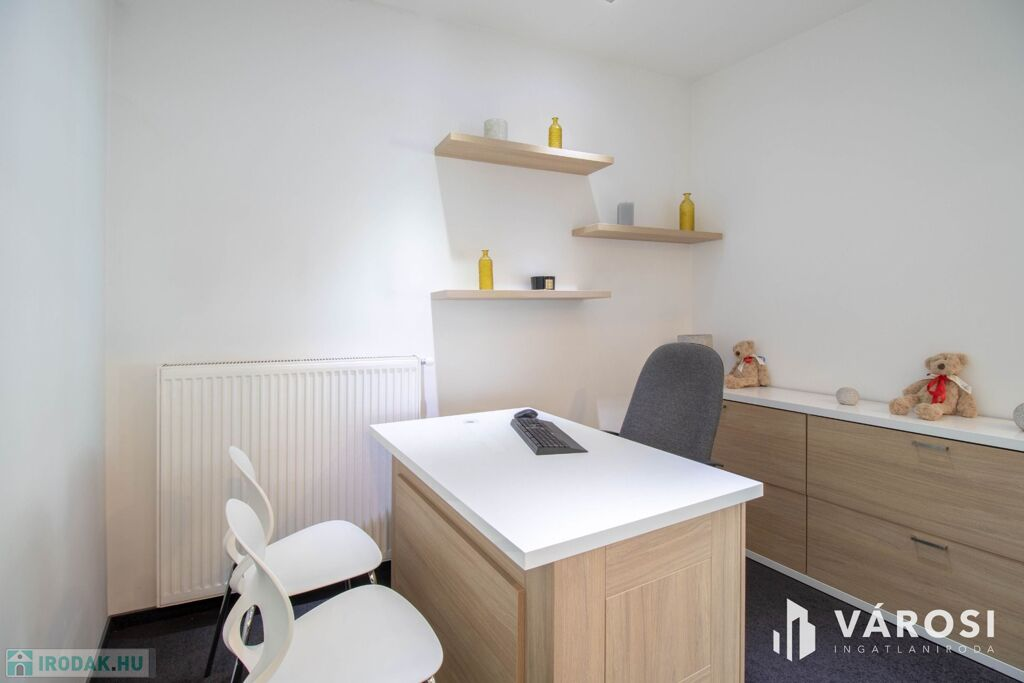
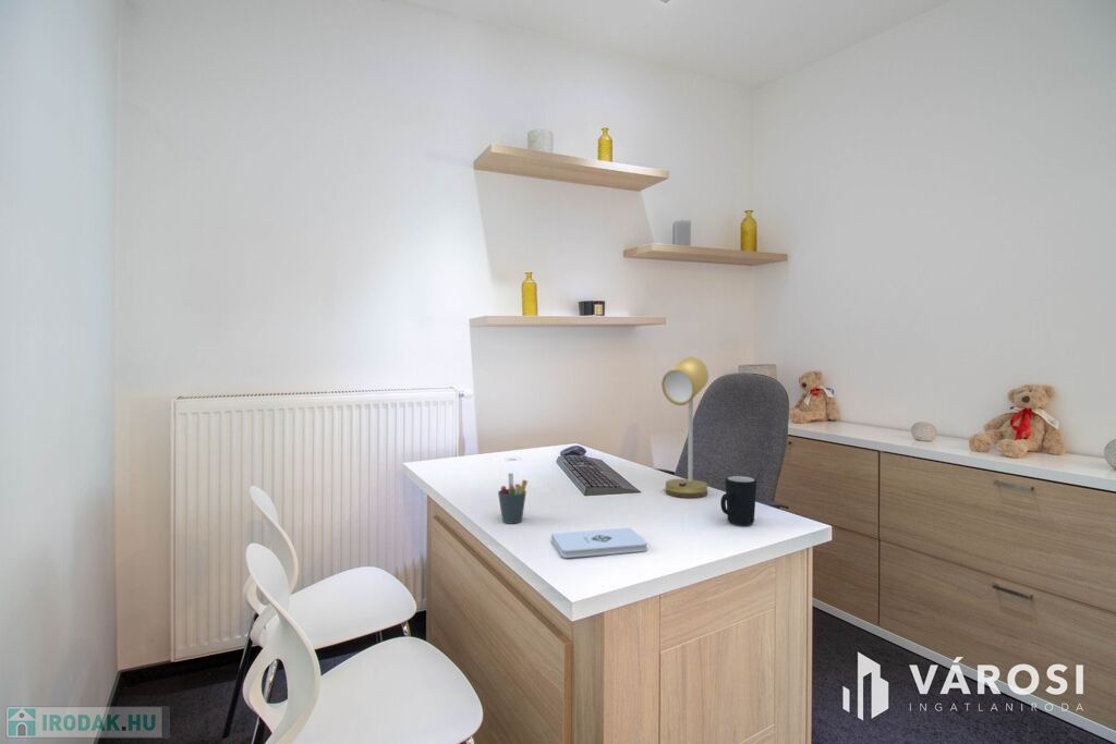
+ notepad [550,527,648,559]
+ pen holder [497,473,529,524]
+ desk lamp [660,356,709,499]
+ mug [719,475,757,526]
